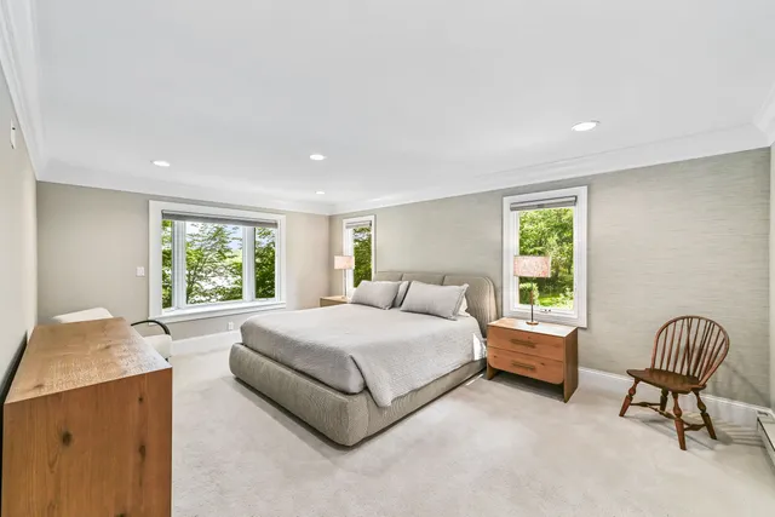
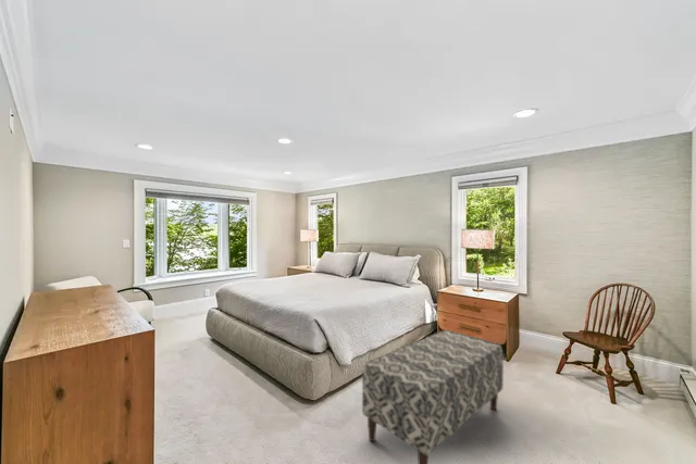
+ bench [361,329,505,464]
